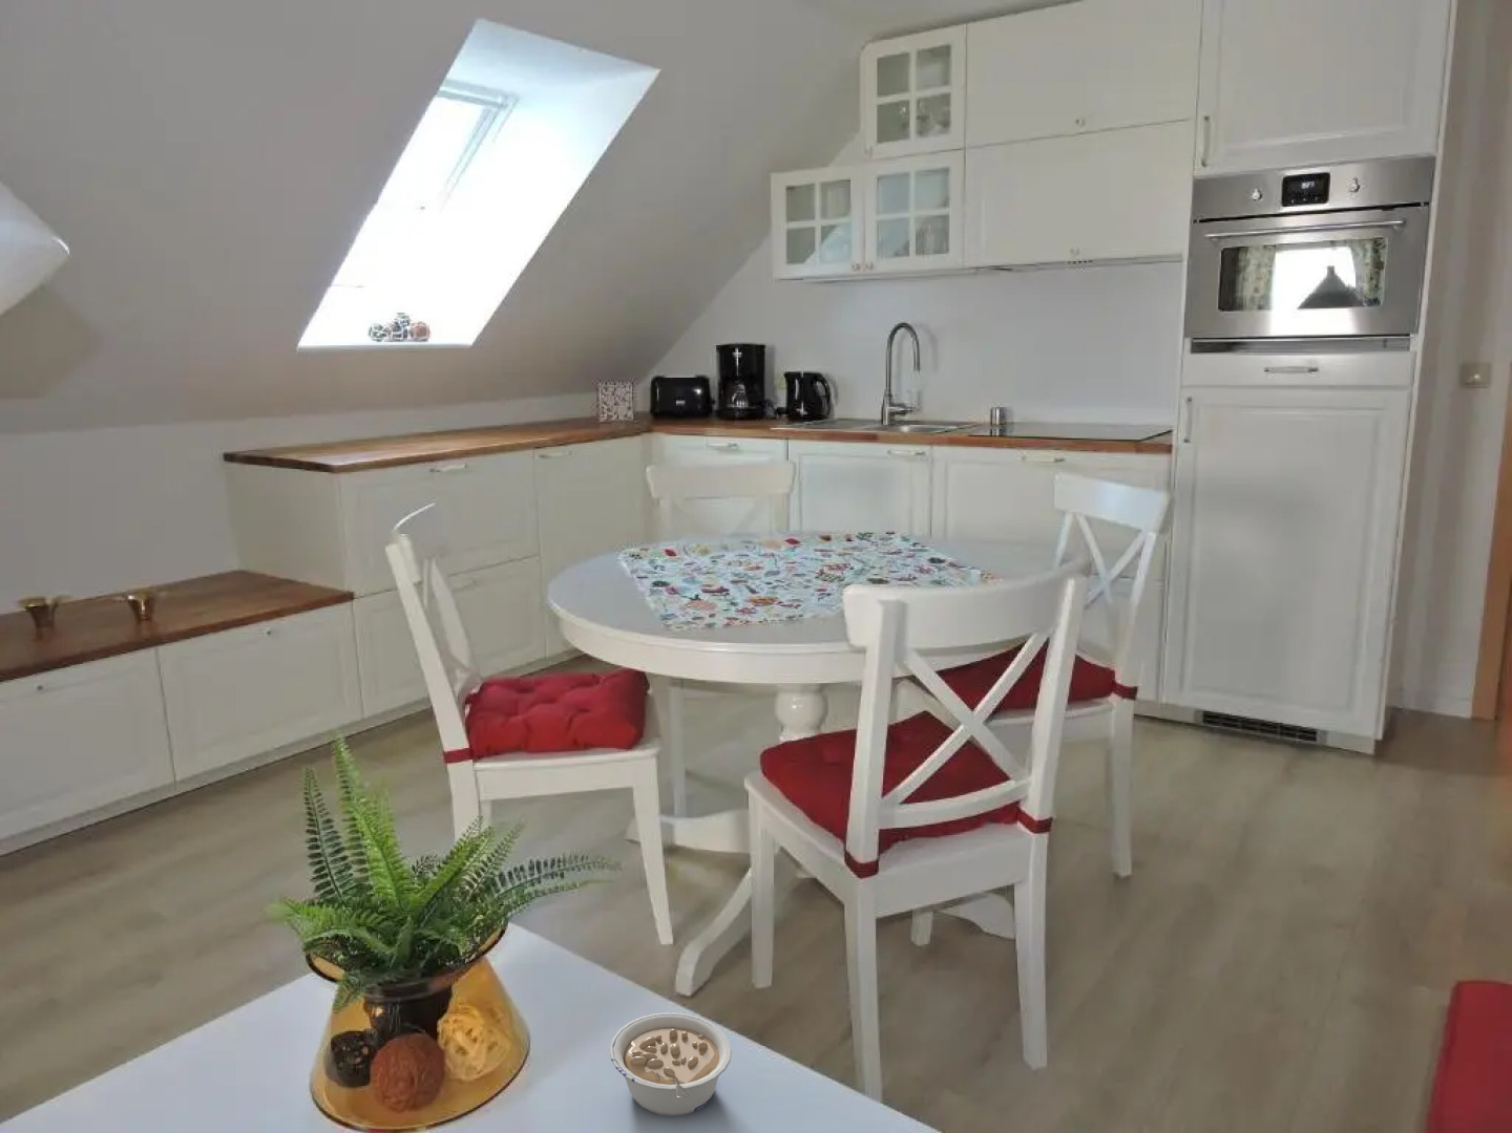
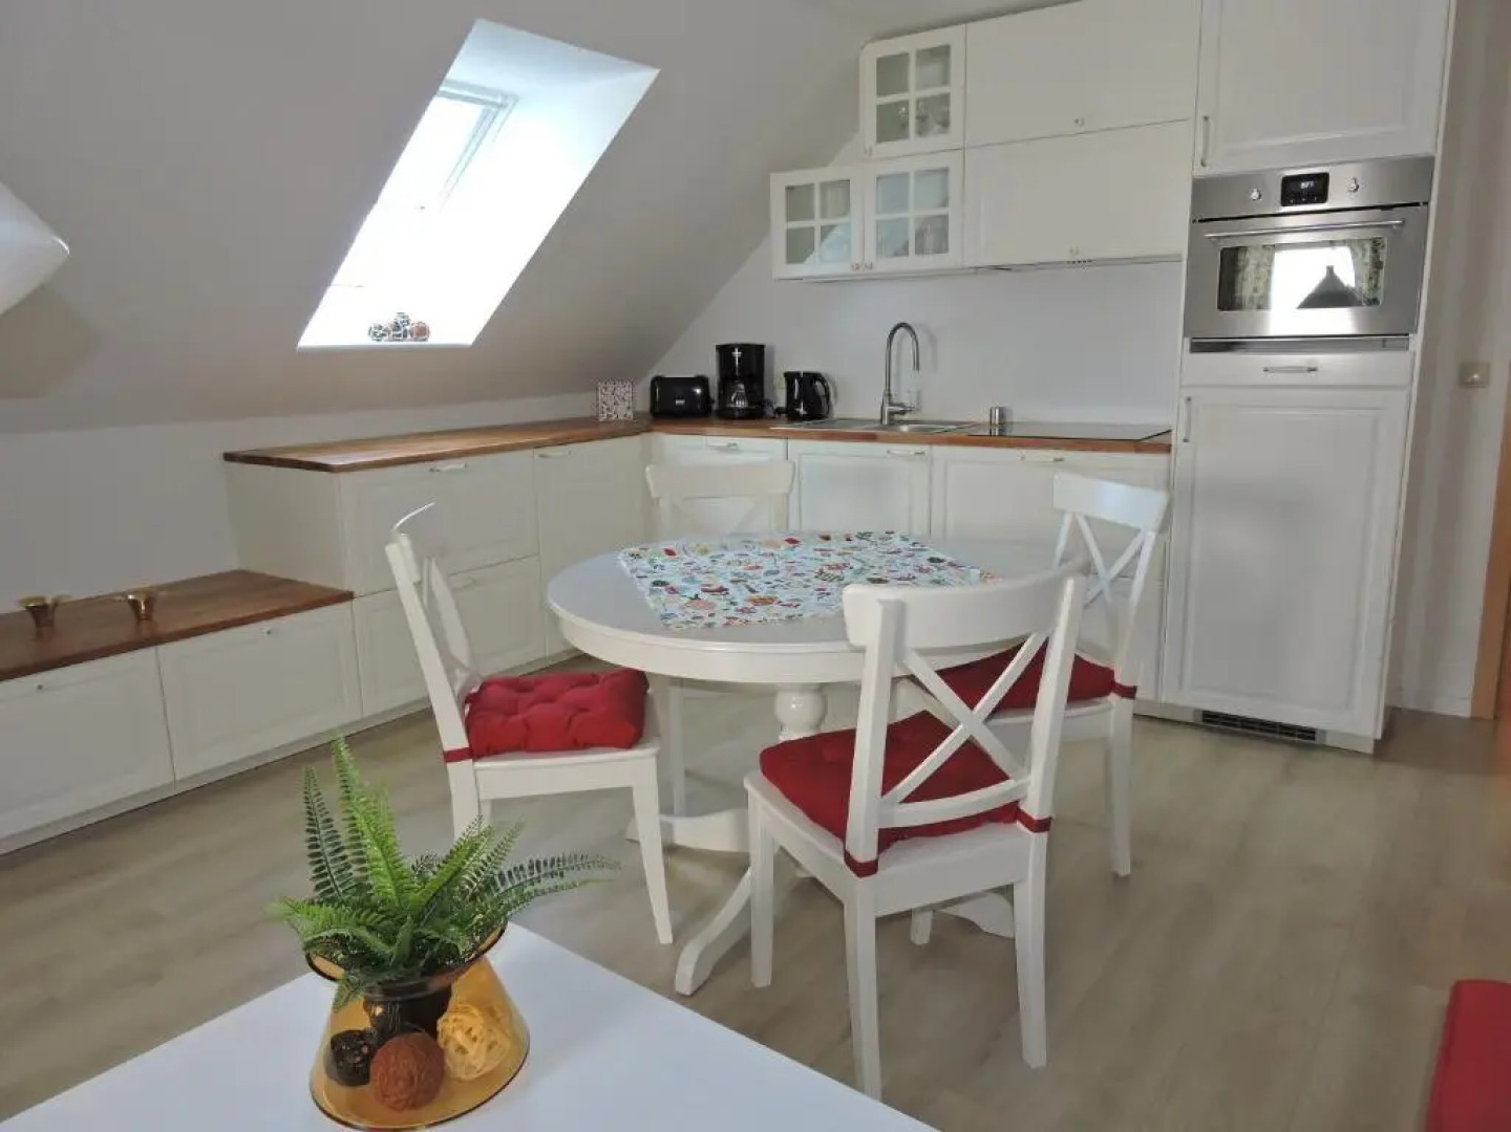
- legume [610,1012,733,1118]
